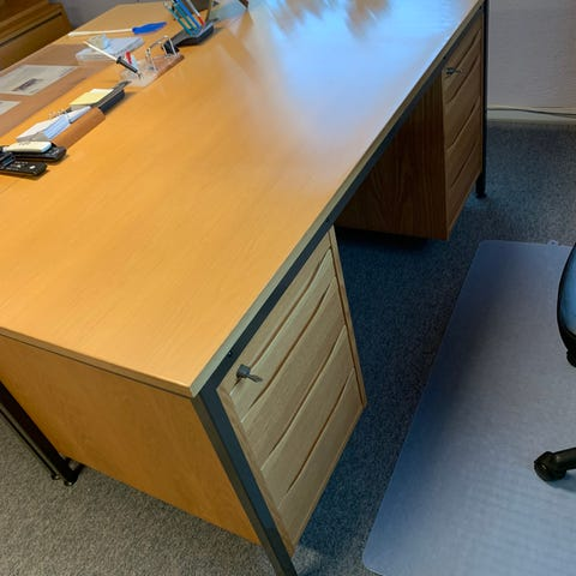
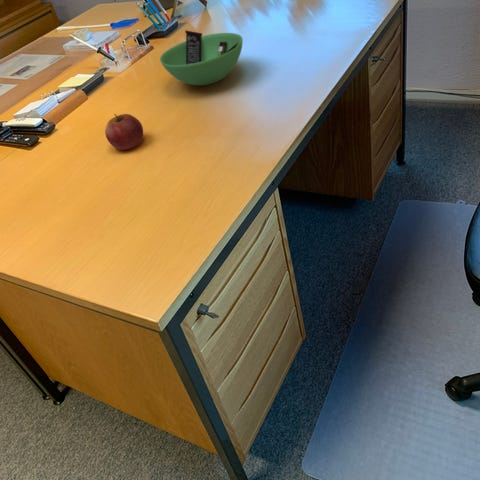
+ apple [104,113,144,151]
+ bowl [159,29,244,86]
